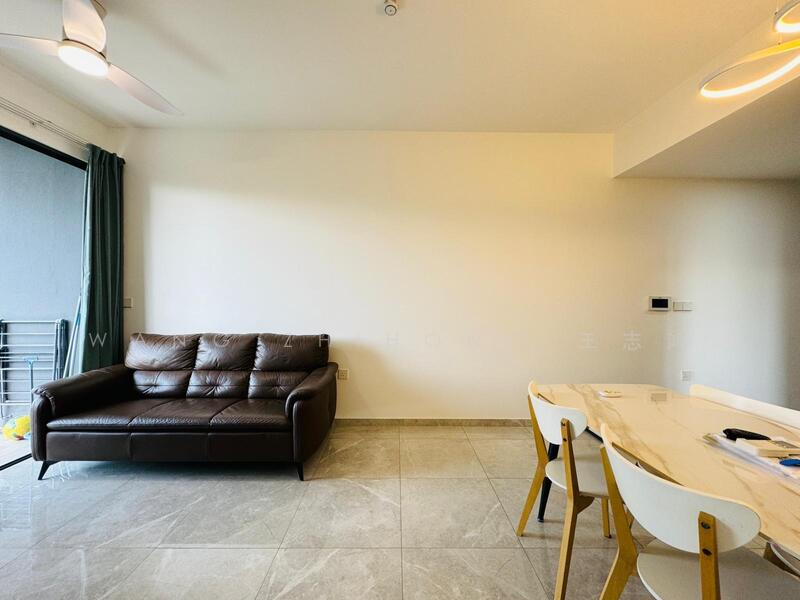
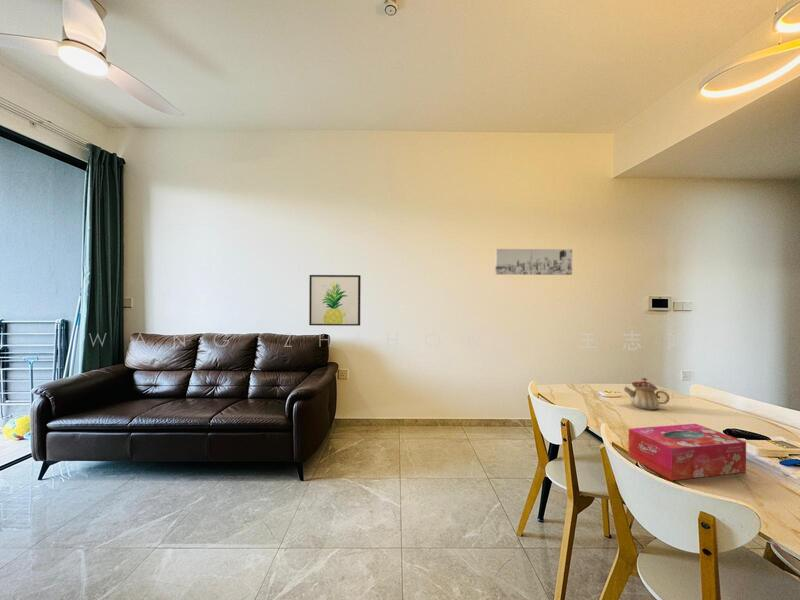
+ teapot [623,377,671,411]
+ wall art [494,248,573,276]
+ tissue box [627,423,747,481]
+ wall art [308,274,362,327]
